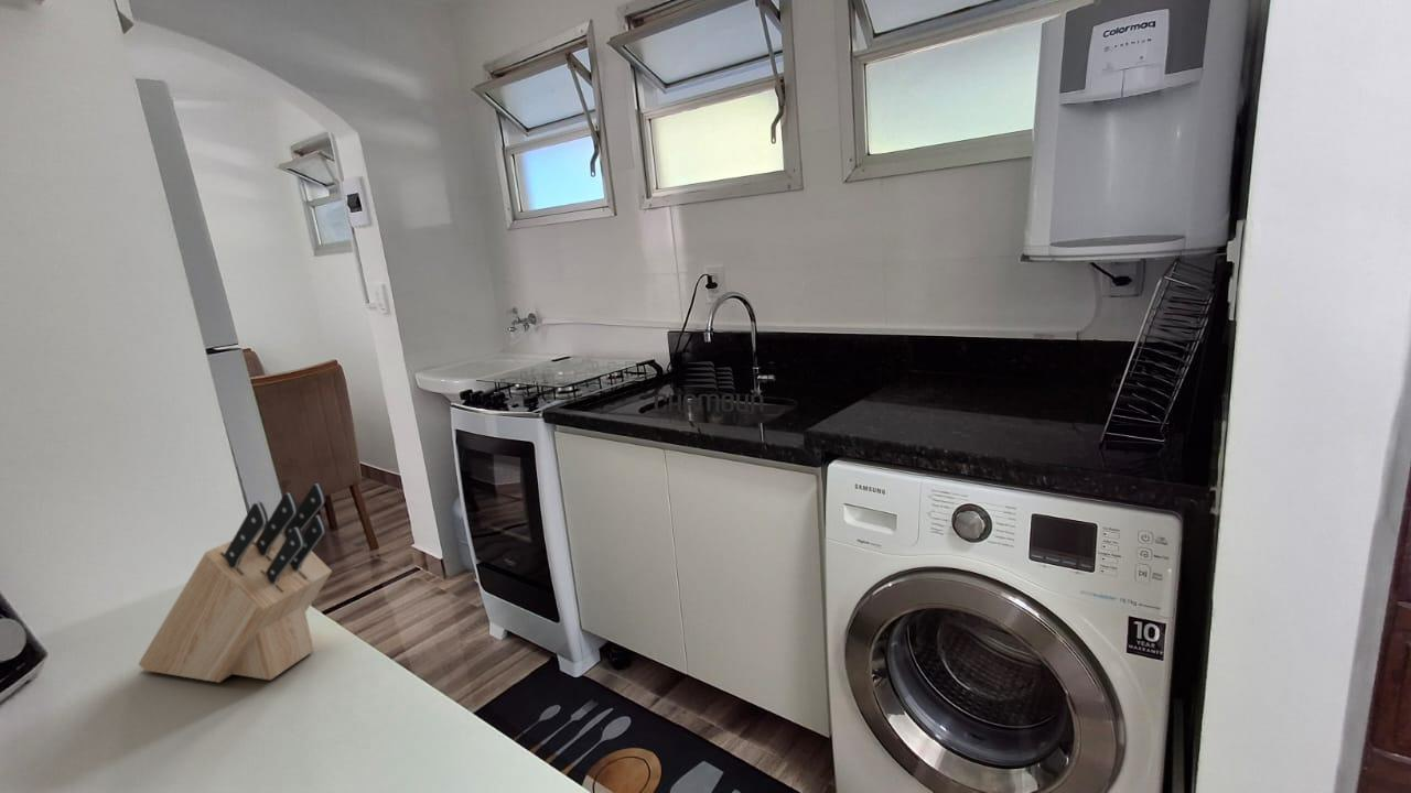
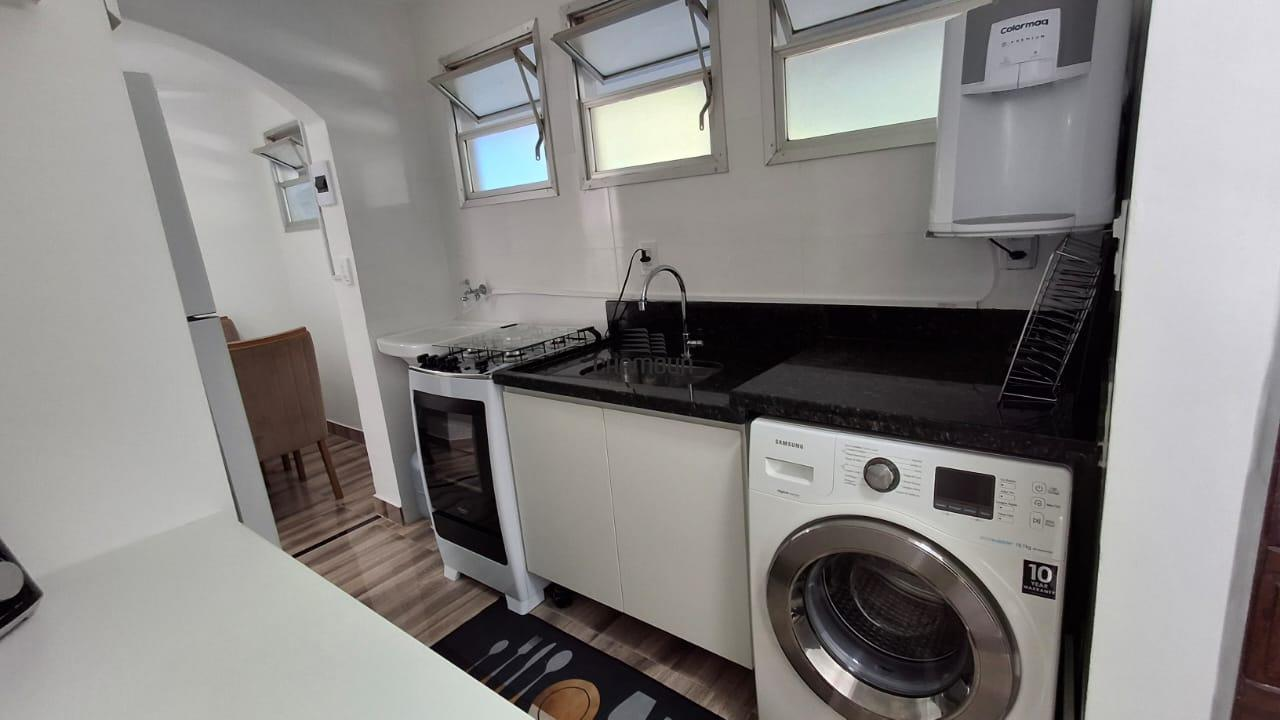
- knife block [138,482,333,684]
